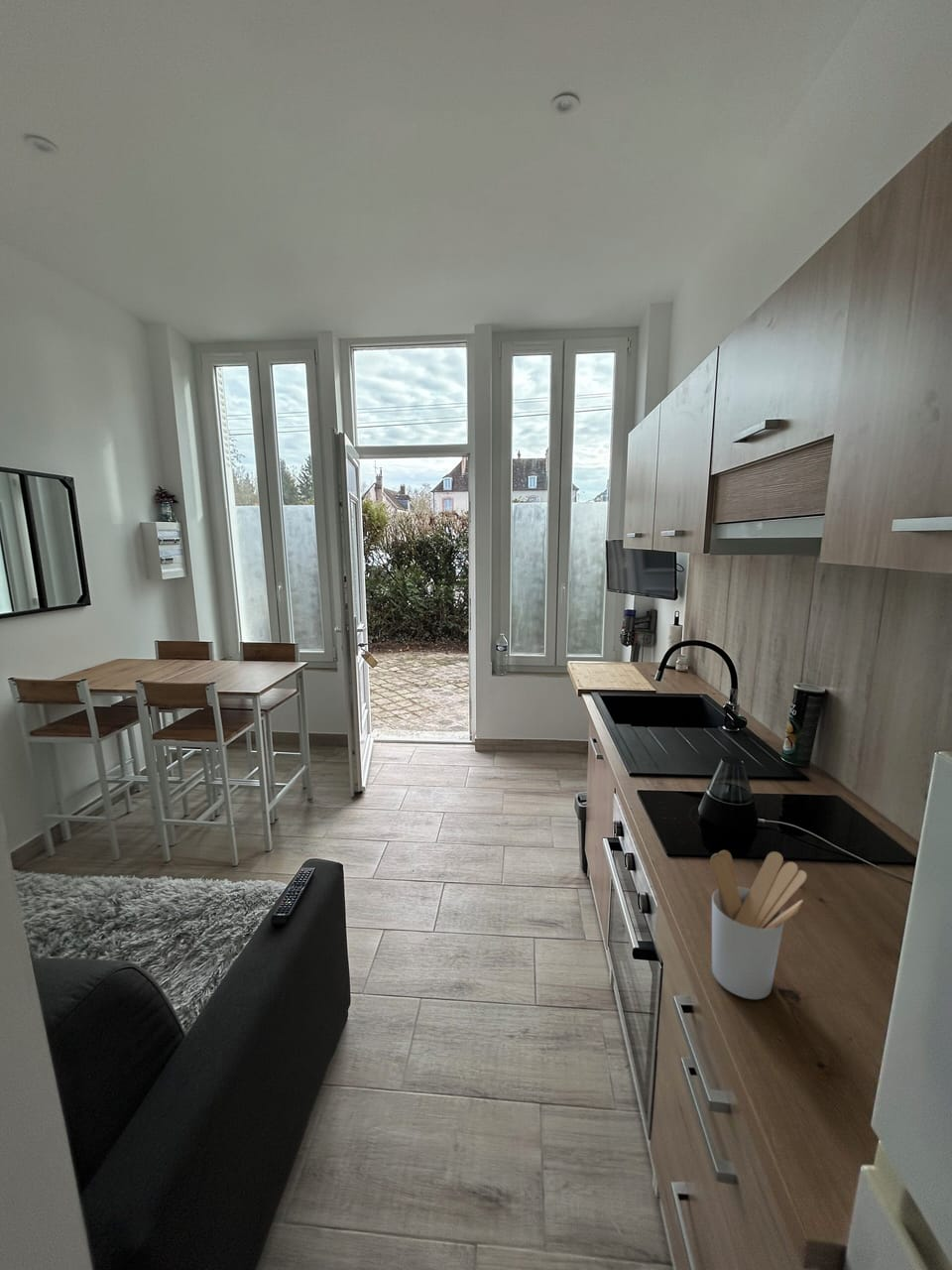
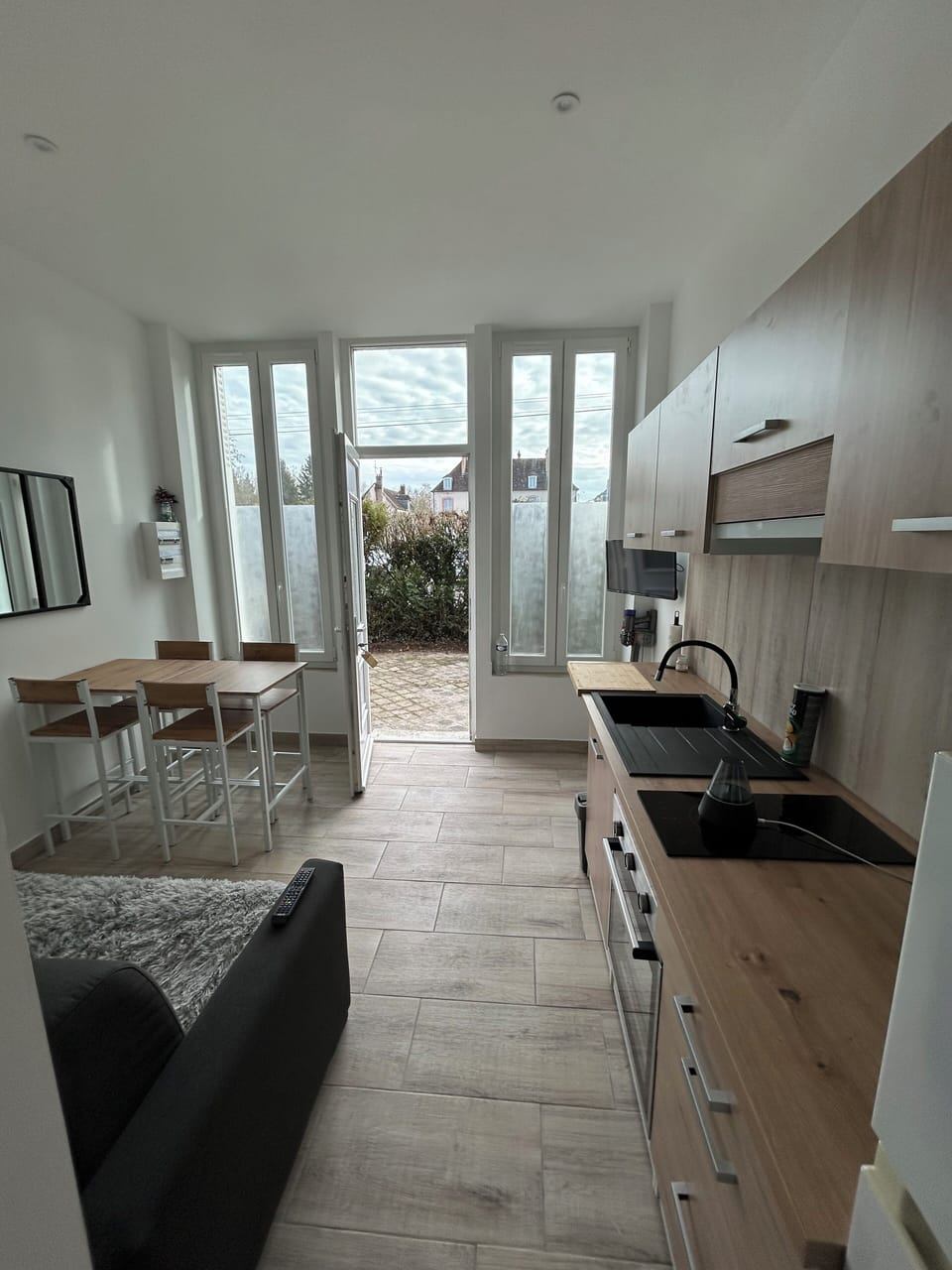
- utensil holder [709,849,808,1000]
